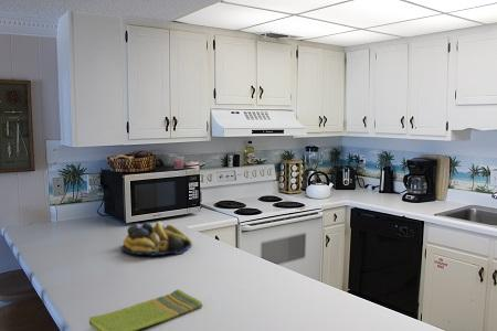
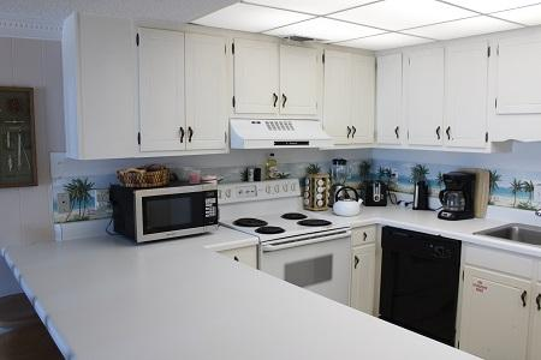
- dish towel [88,288,203,331]
- fruit bowl [119,221,193,257]
